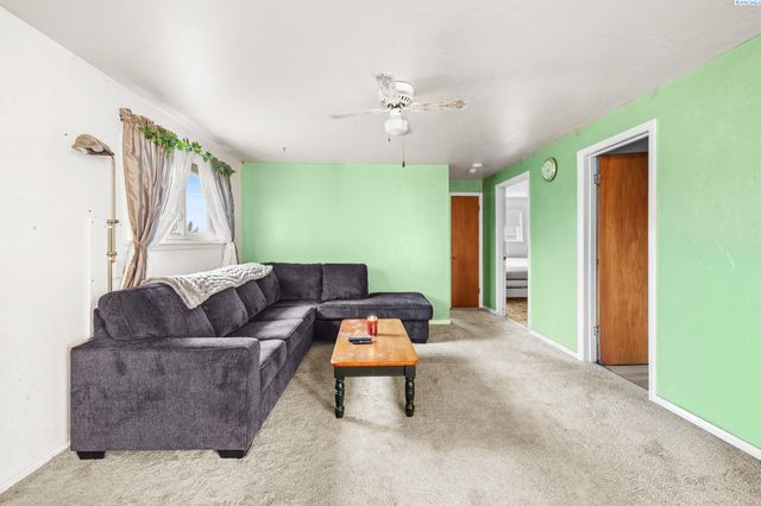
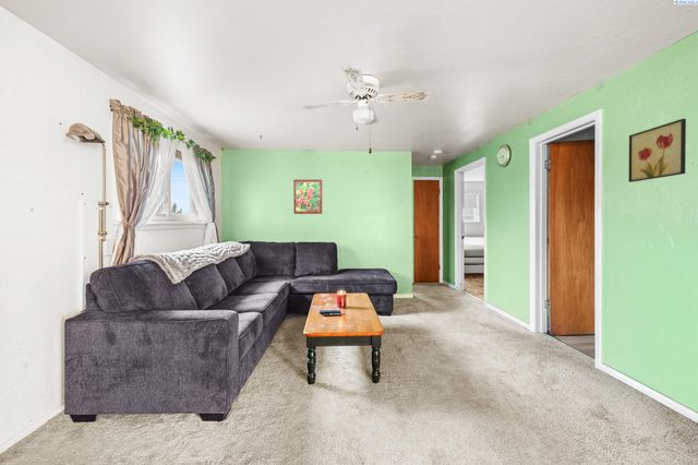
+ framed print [292,179,323,215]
+ wall art [627,118,687,183]
